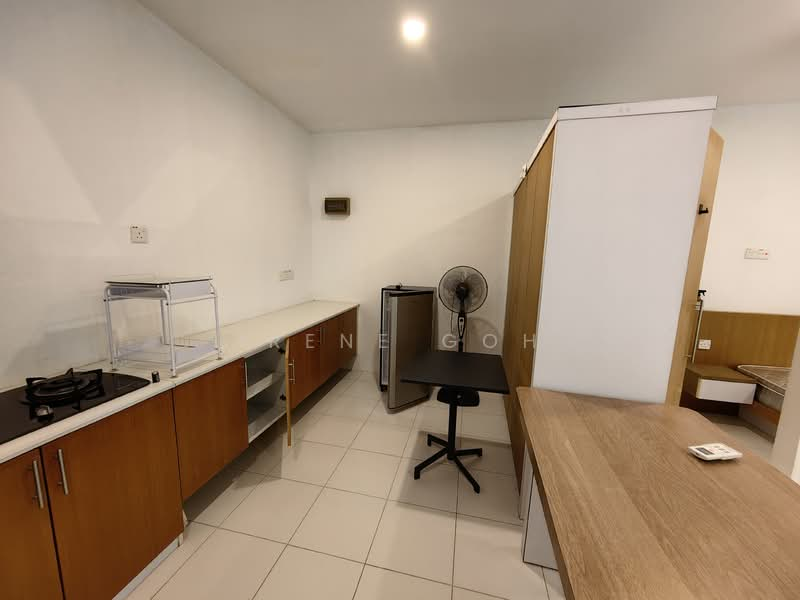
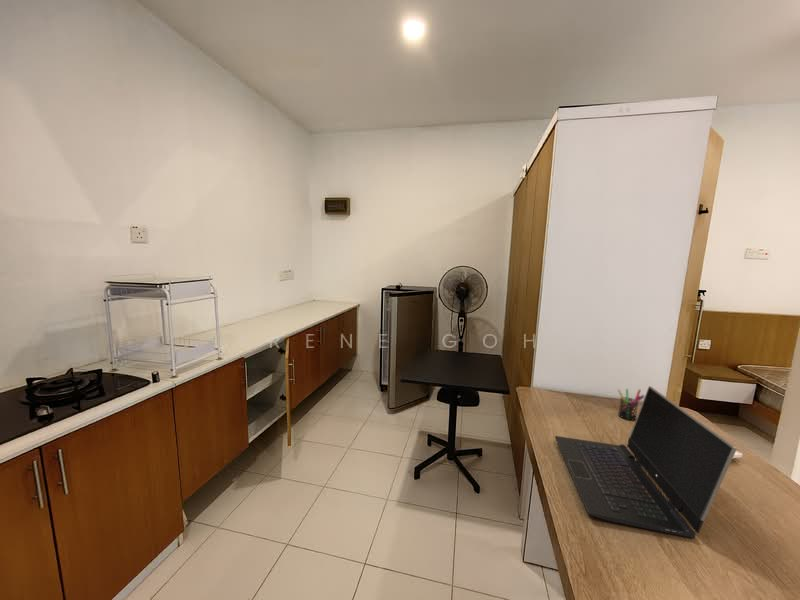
+ laptop computer [554,385,738,539]
+ pen holder [617,388,645,421]
